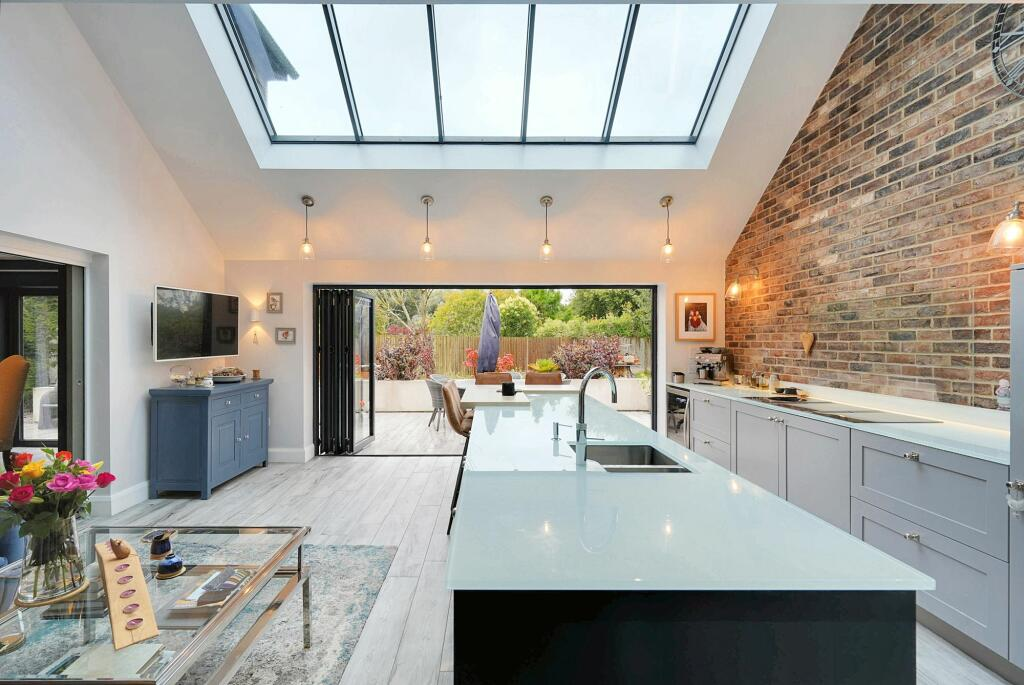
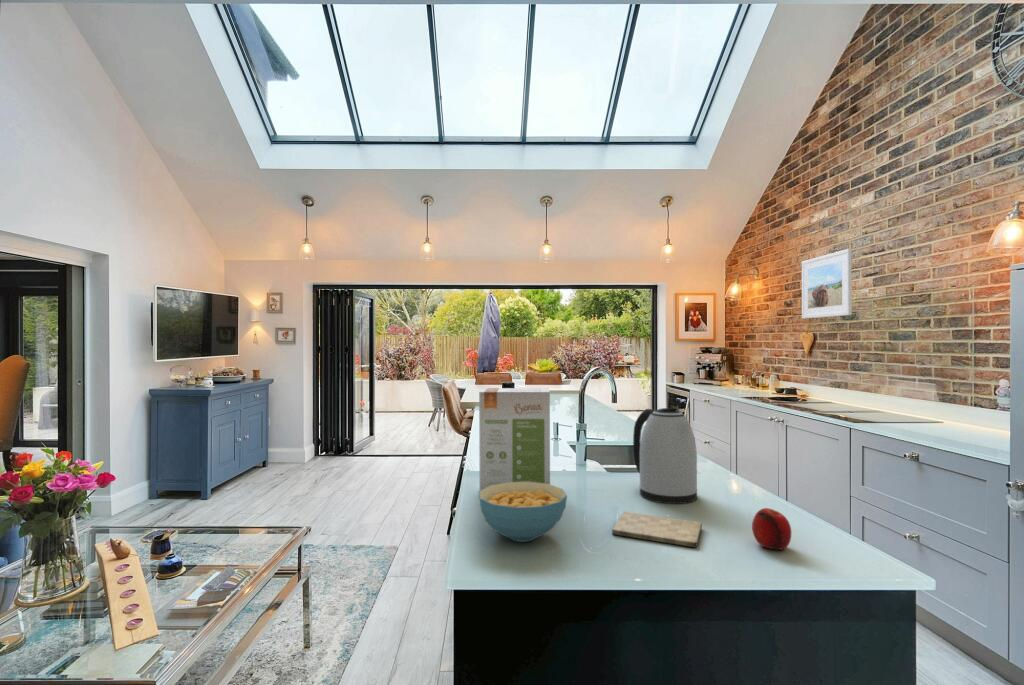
+ kettle [632,407,699,505]
+ cutting board [611,511,703,548]
+ cereal bowl [478,482,568,543]
+ fruit [751,507,792,551]
+ food box [478,387,551,491]
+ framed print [801,248,853,320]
